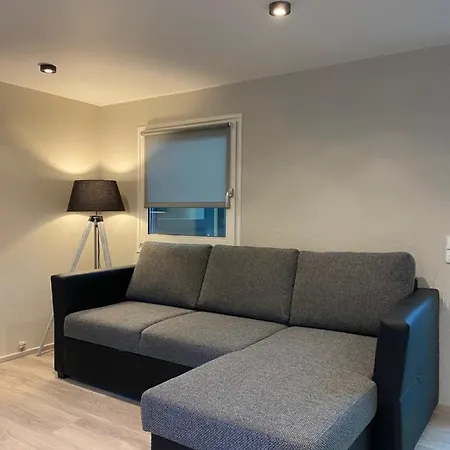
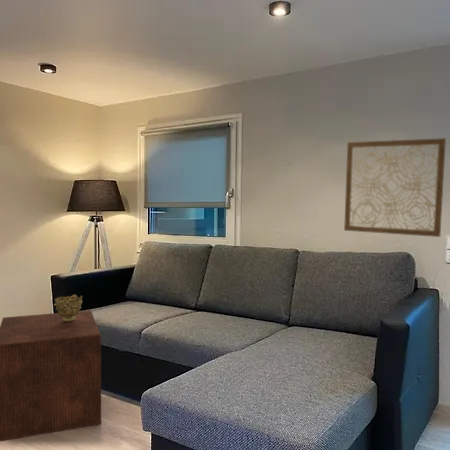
+ decorative bowl [53,293,83,322]
+ wall art [343,137,447,238]
+ ottoman [0,309,102,442]
